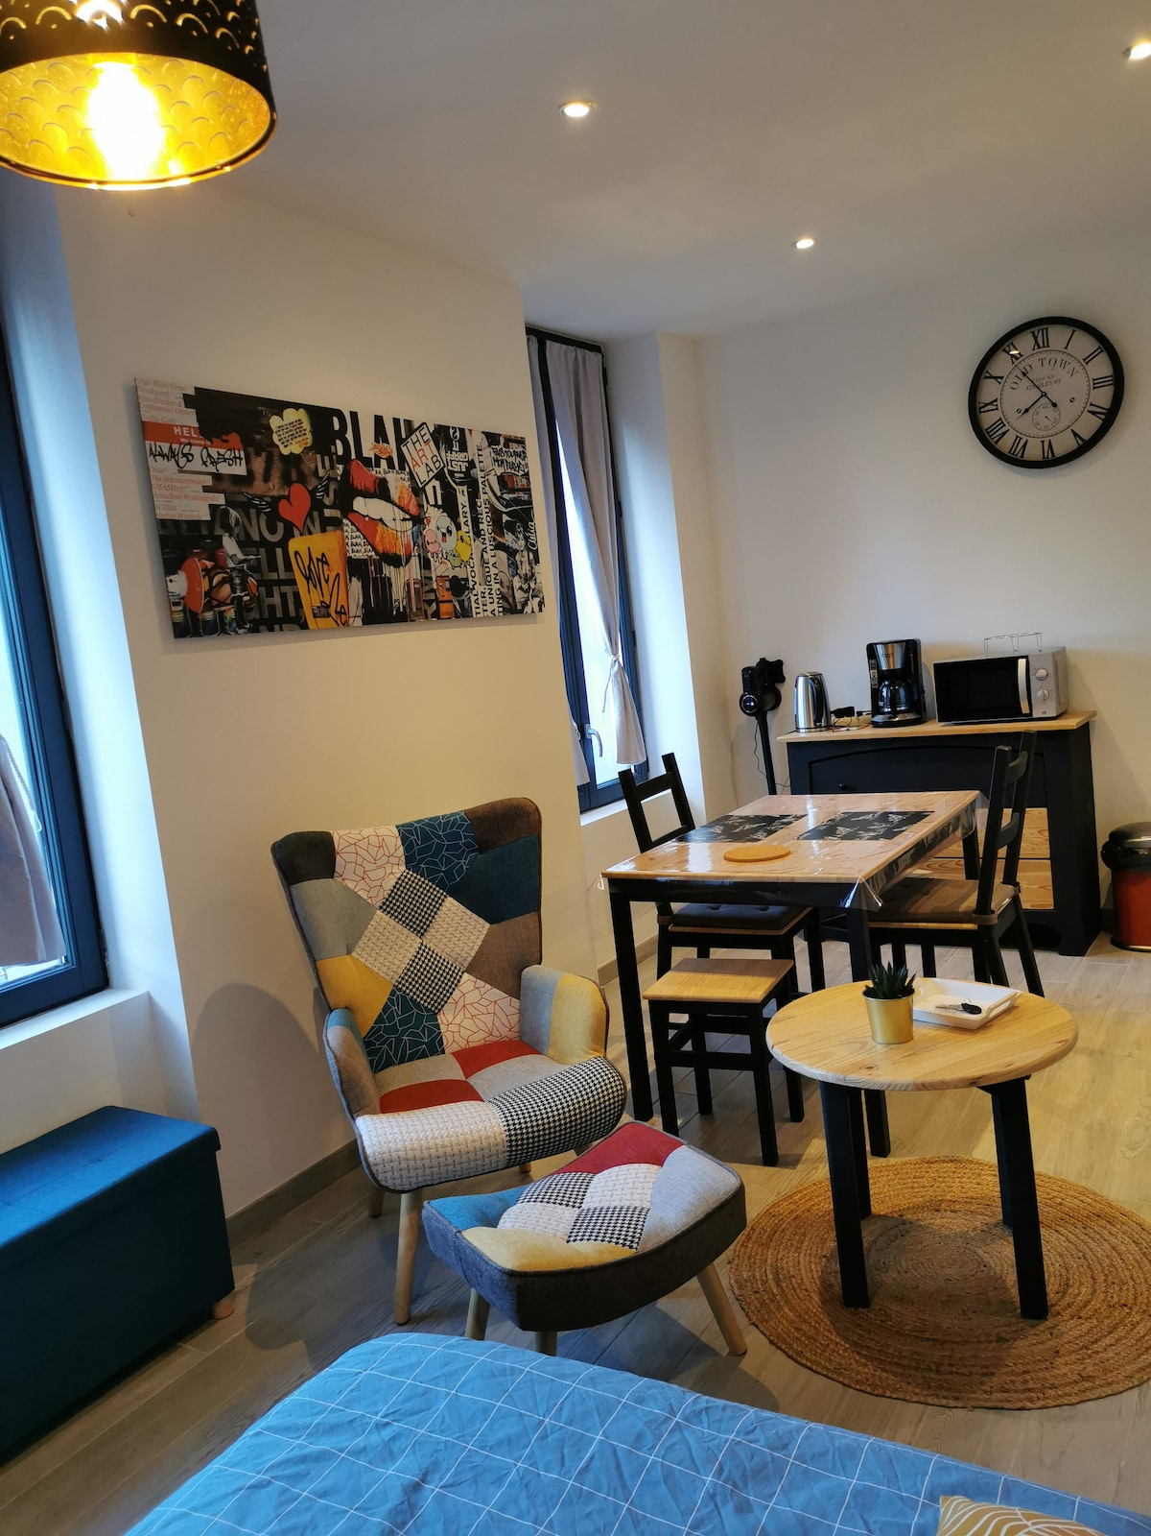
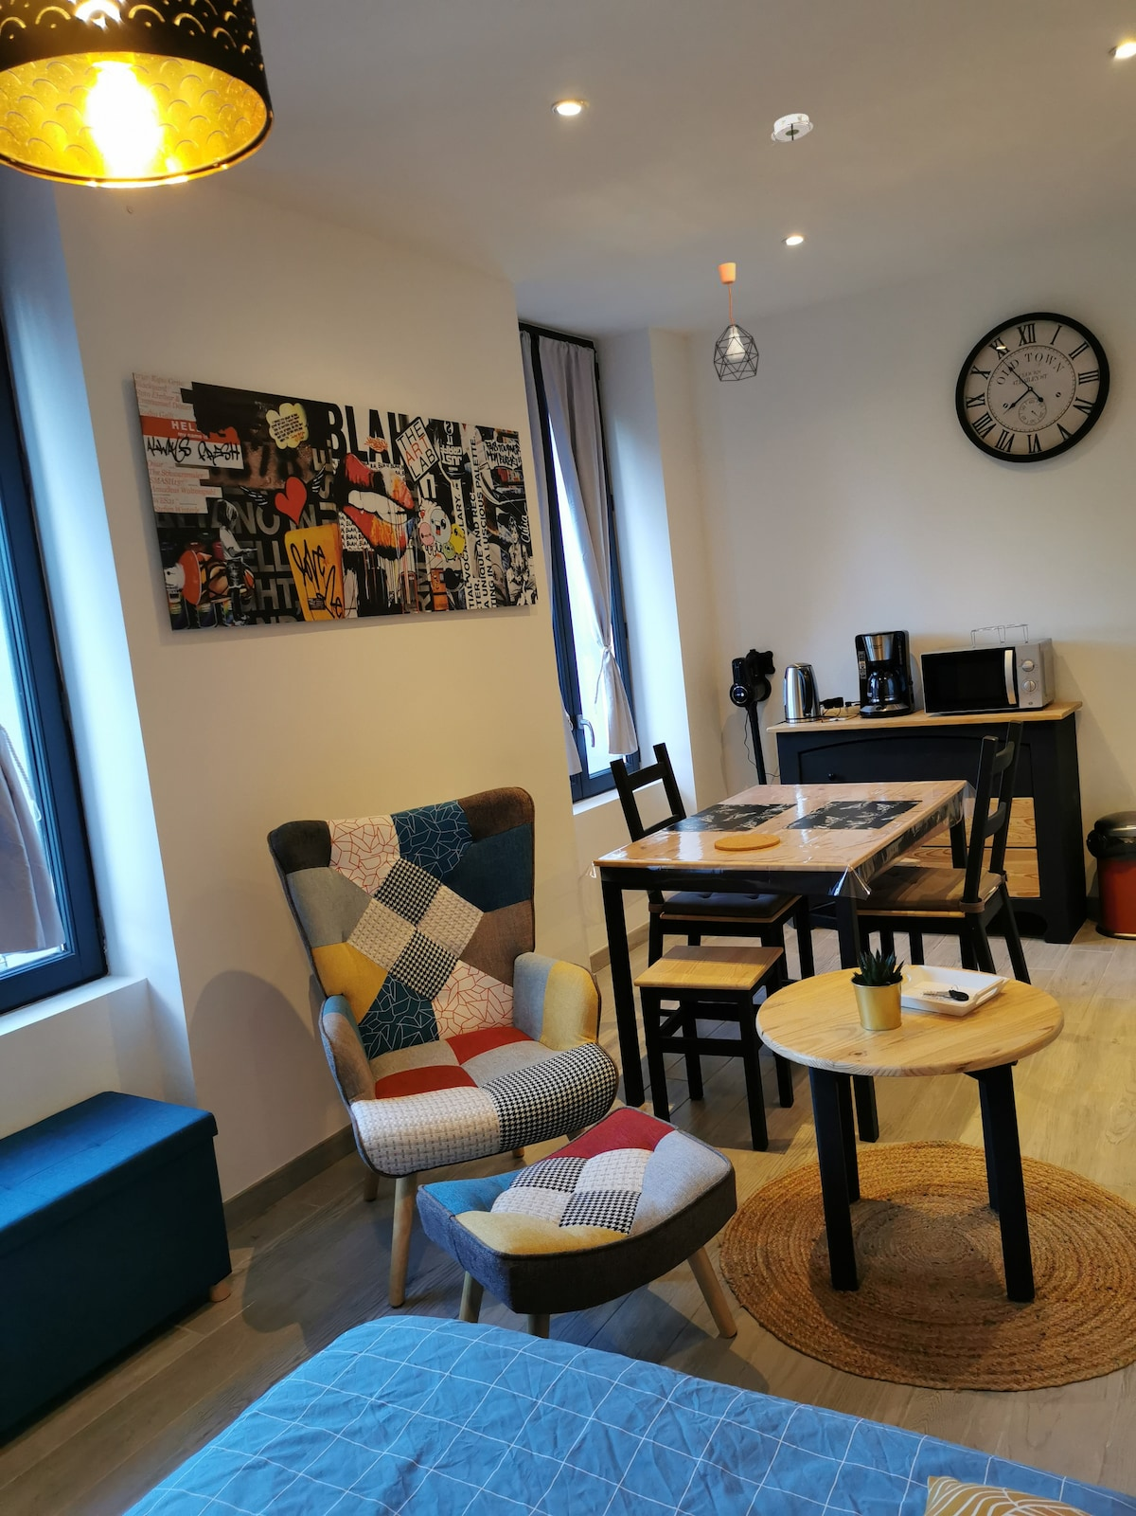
+ pendant light [712,261,760,382]
+ smoke detector [770,112,814,147]
